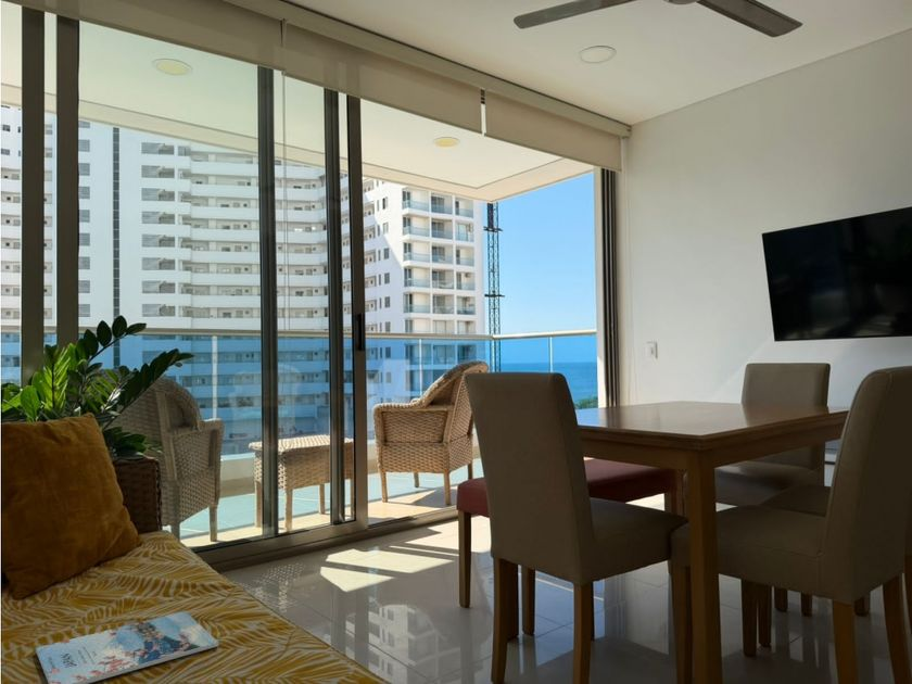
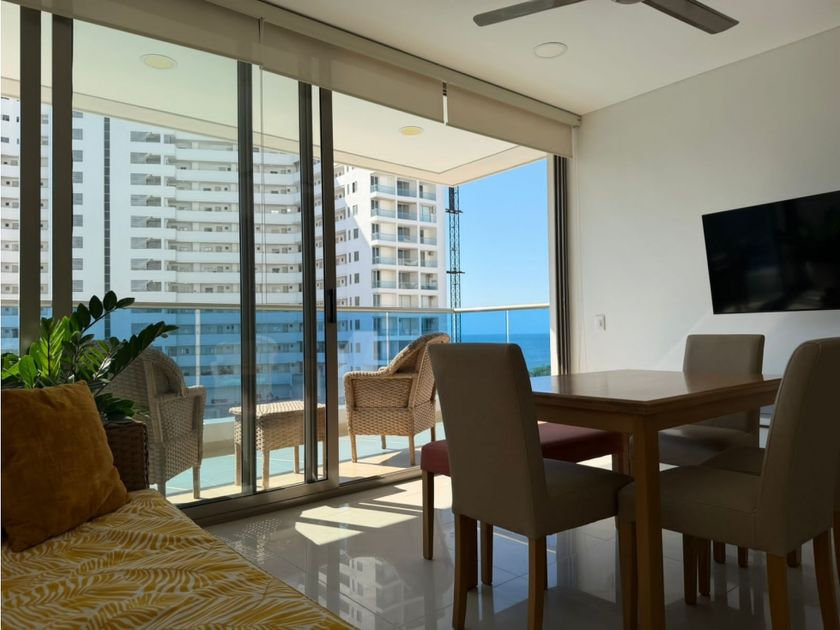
- magazine [35,610,219,684]
